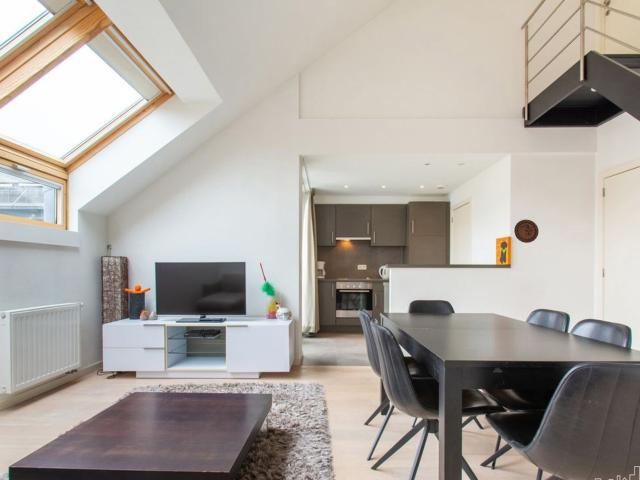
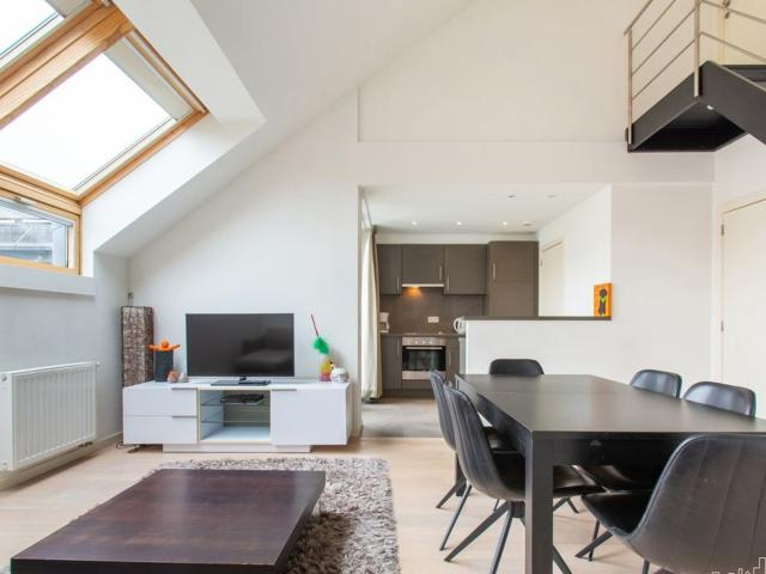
- decorative plate [513,219,540,244]
